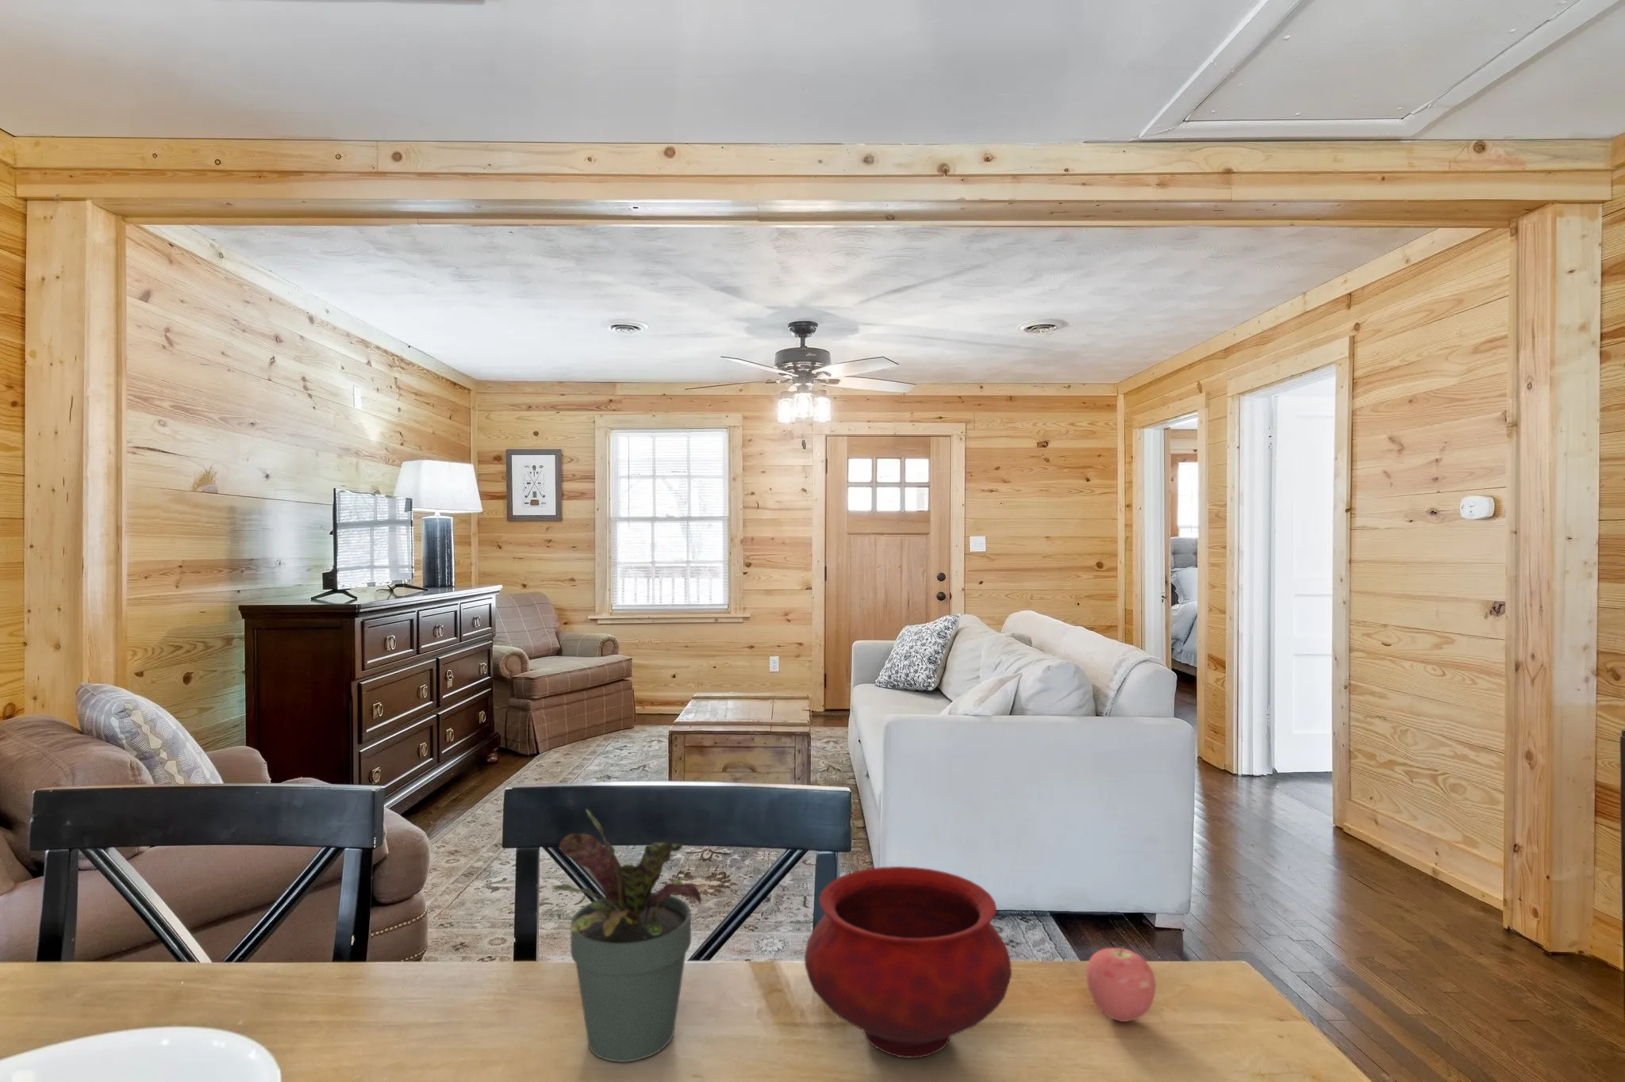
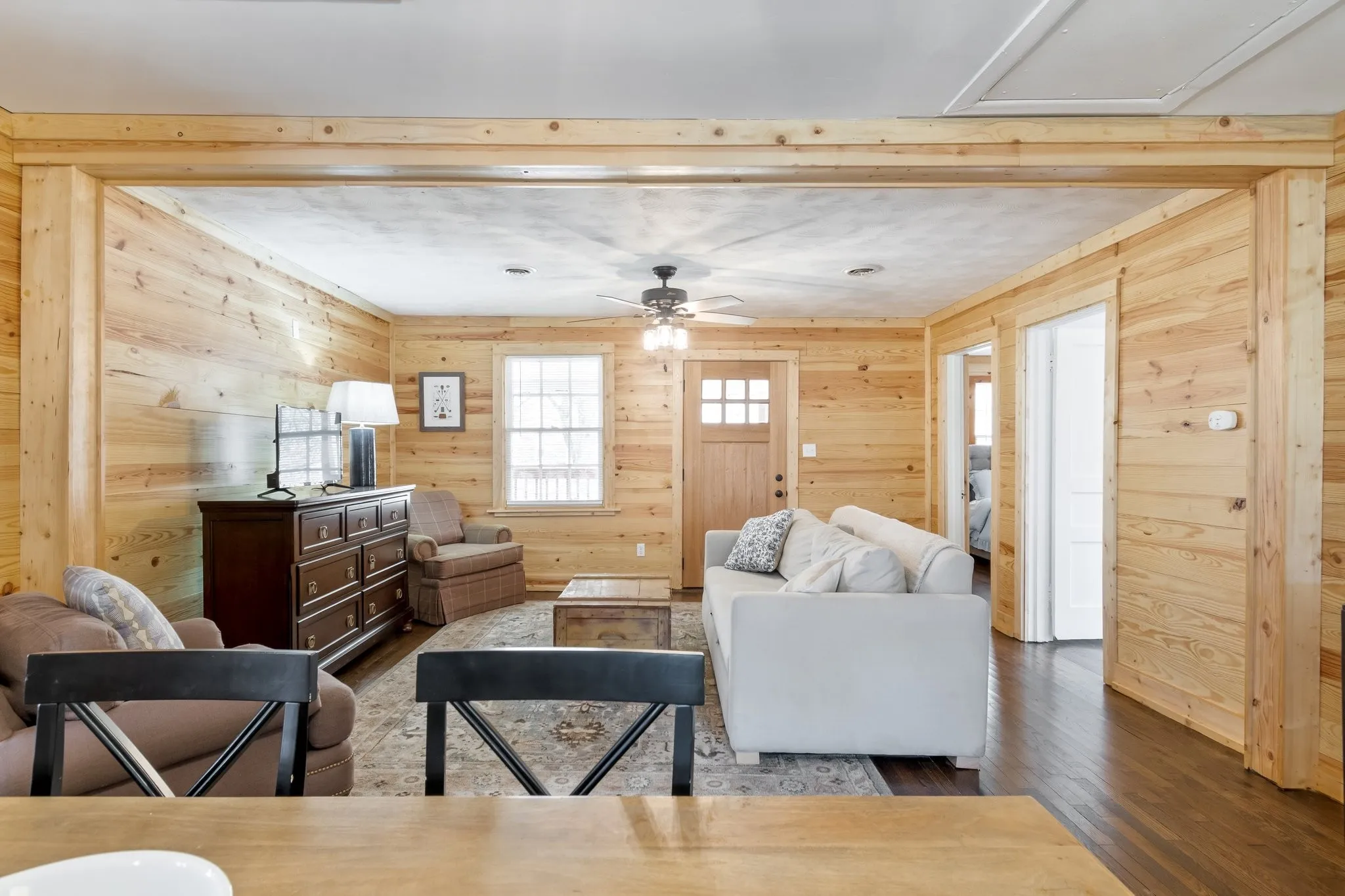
- apple [1085,946,1156,1023]
- bowl [803,866,1012,1059]
- potted plant [551,808,702,1063]
